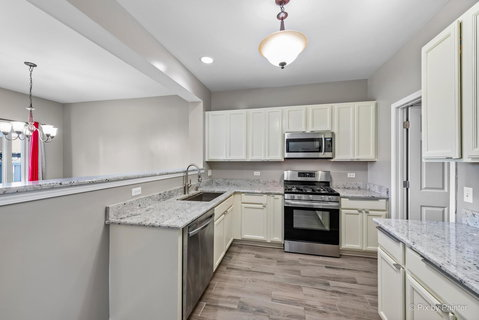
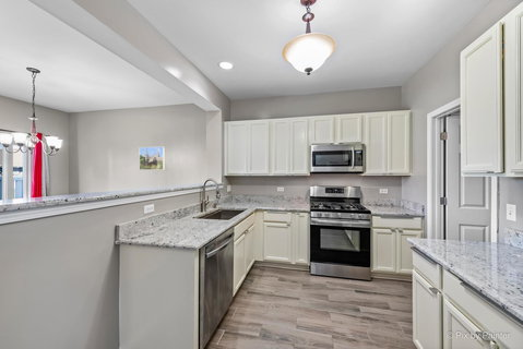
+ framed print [139,146,165,171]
